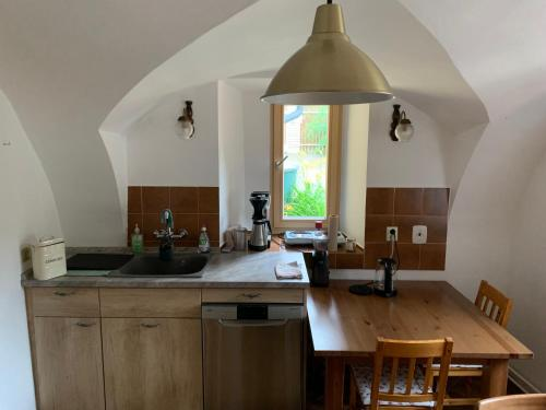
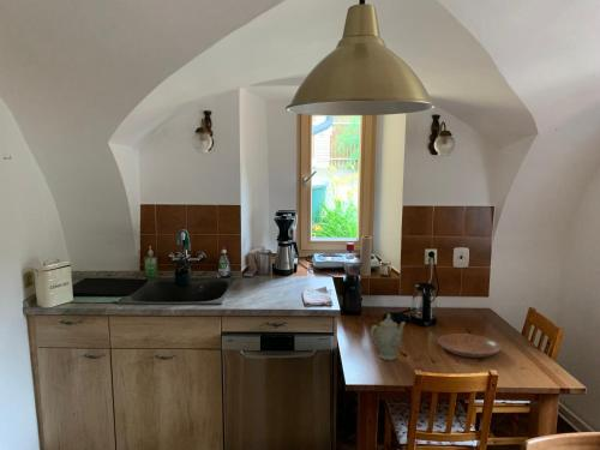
+ chinaware [370,312,407,361]
+ bowl [437,332,502,359]
